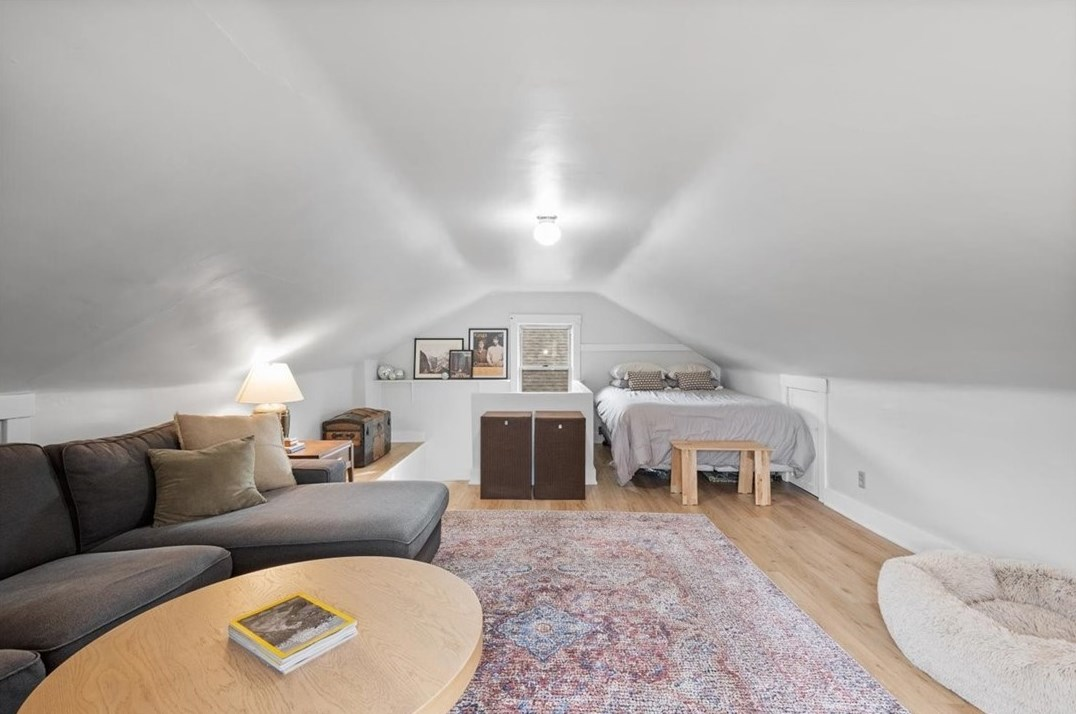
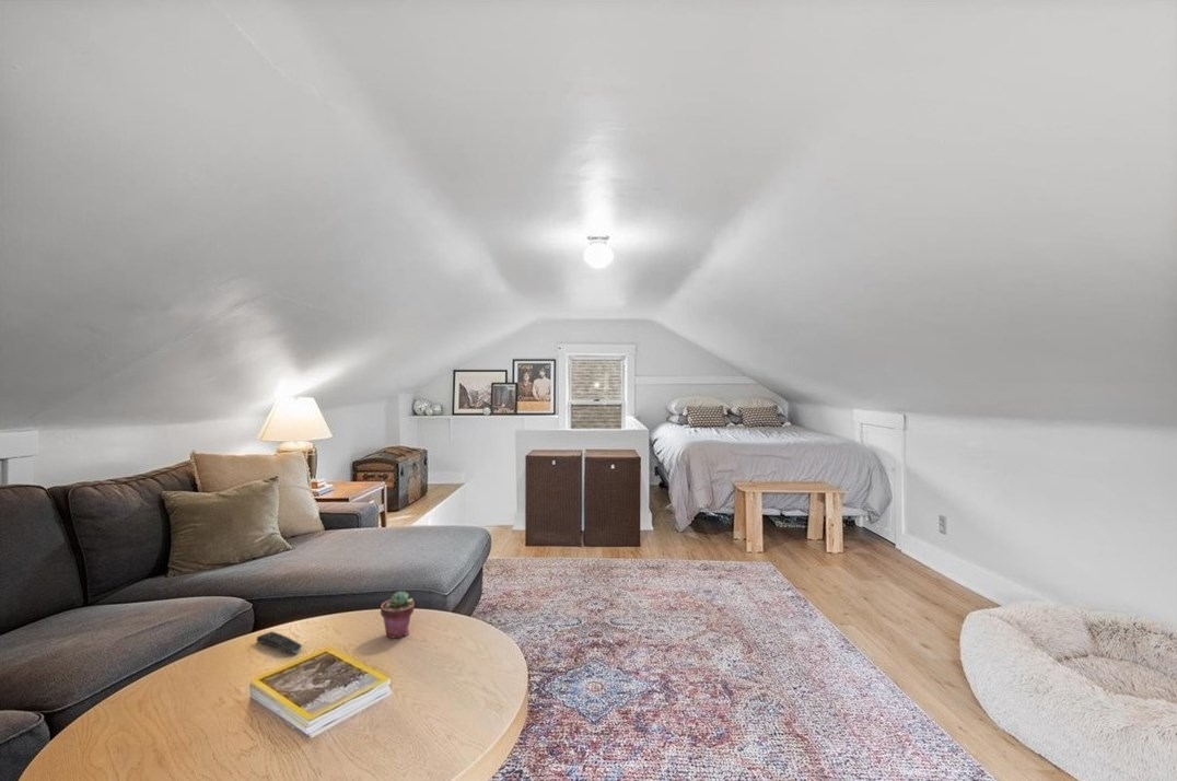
+ potted succulent [380,591,416,639]
+ remote control [256,630,303,655]
